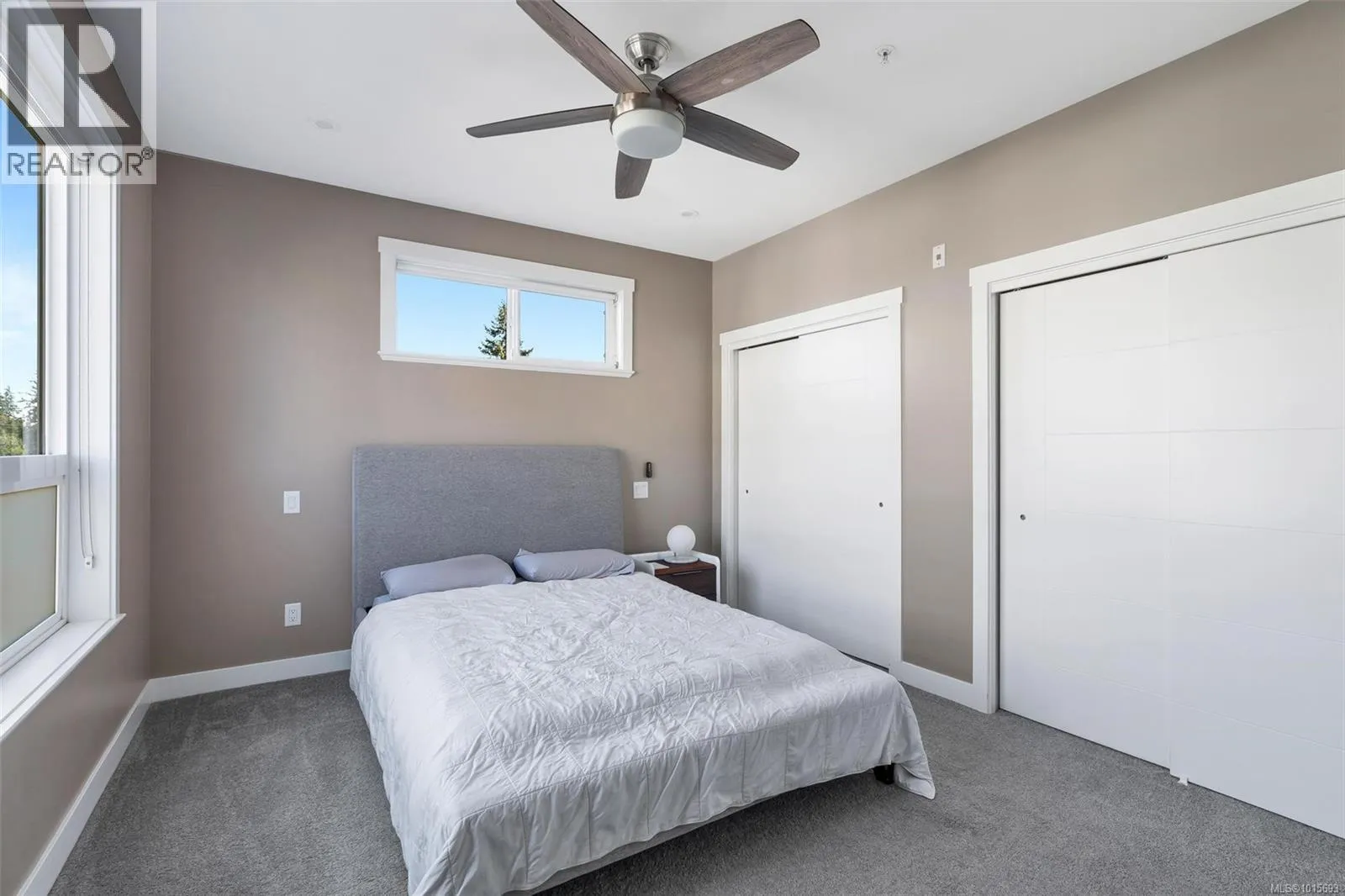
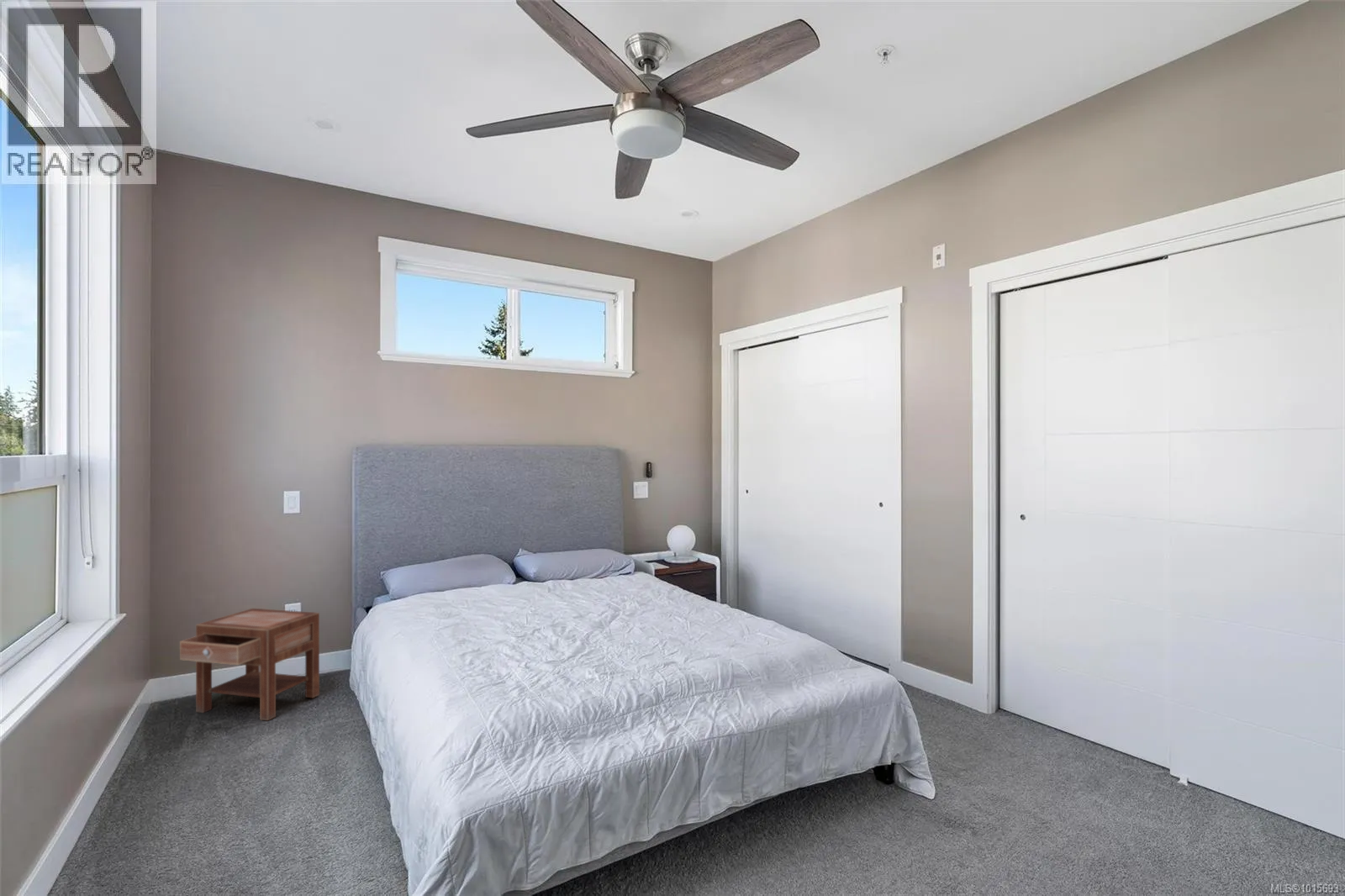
+ nightstand [179,608,320,721]
